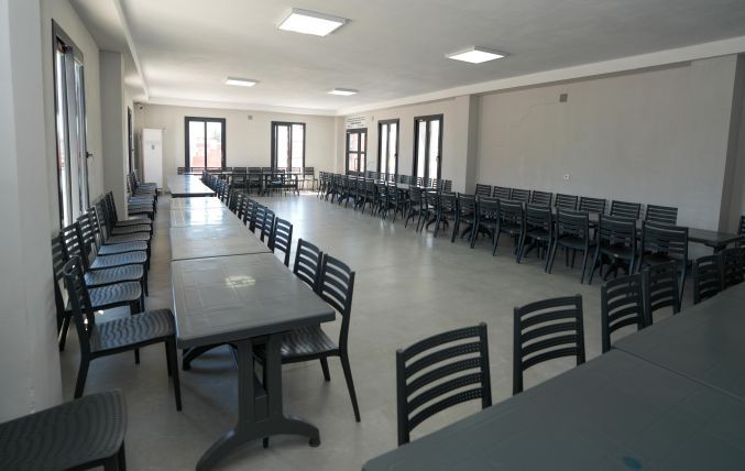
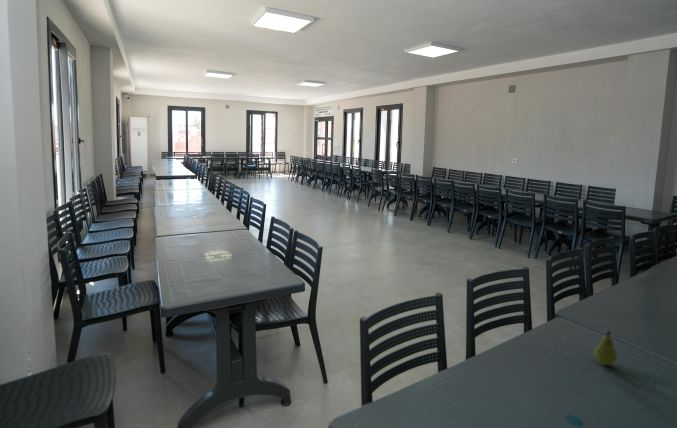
+ fruit [593,330,618,366]
